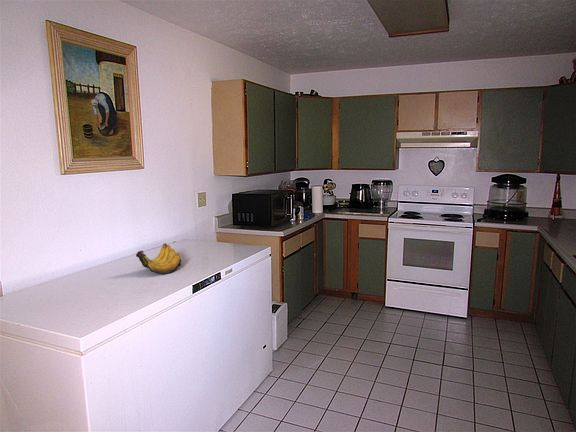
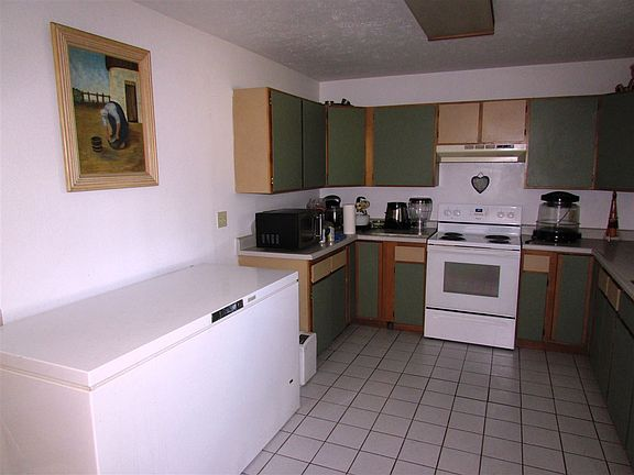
- banana bunch [135,243,183,275]
